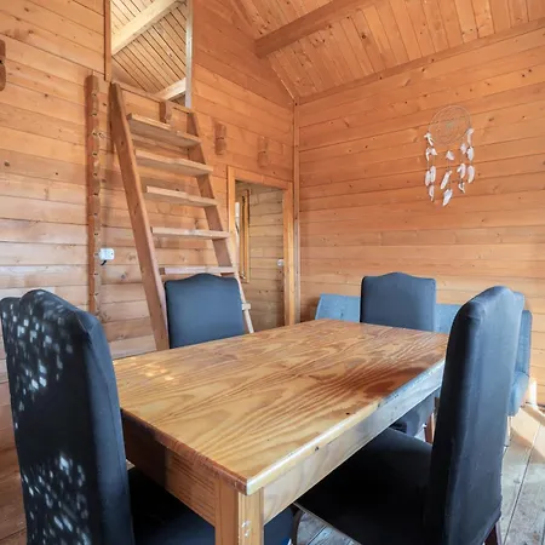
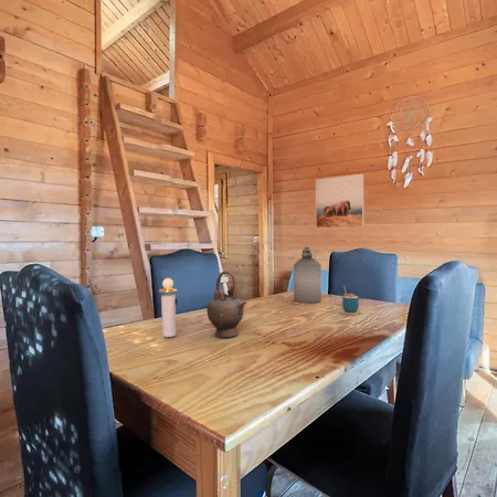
+ cup [340,285,361,316]
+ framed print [315,172,366,230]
+ bottle [293,246,322,304]
+ teapot [205,269,247,338]
+ perfume bottle [158,277,179,338]
